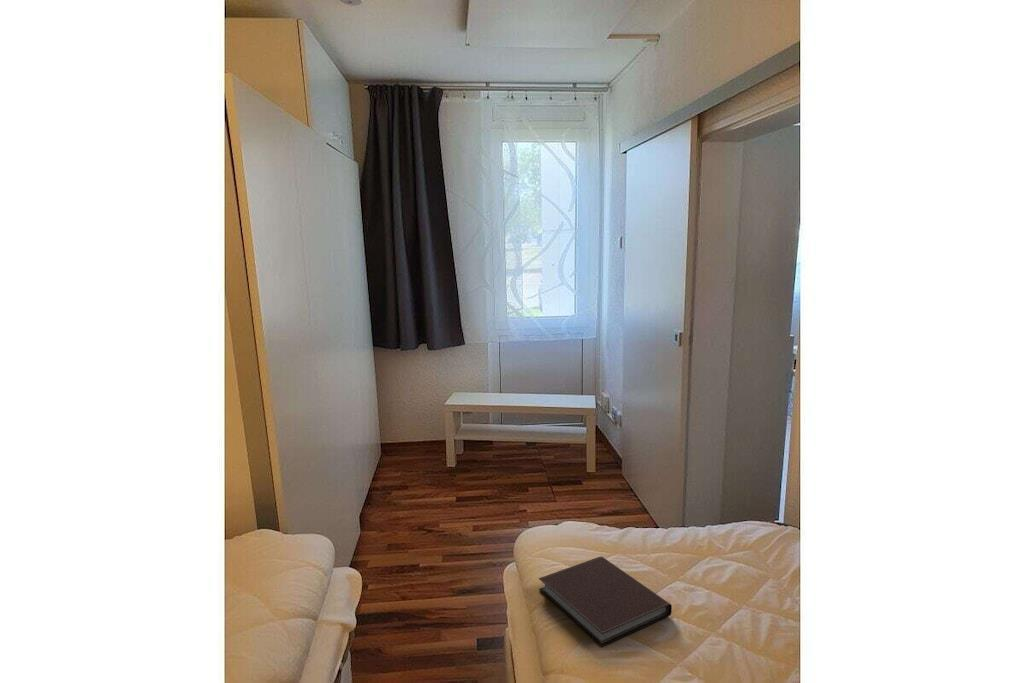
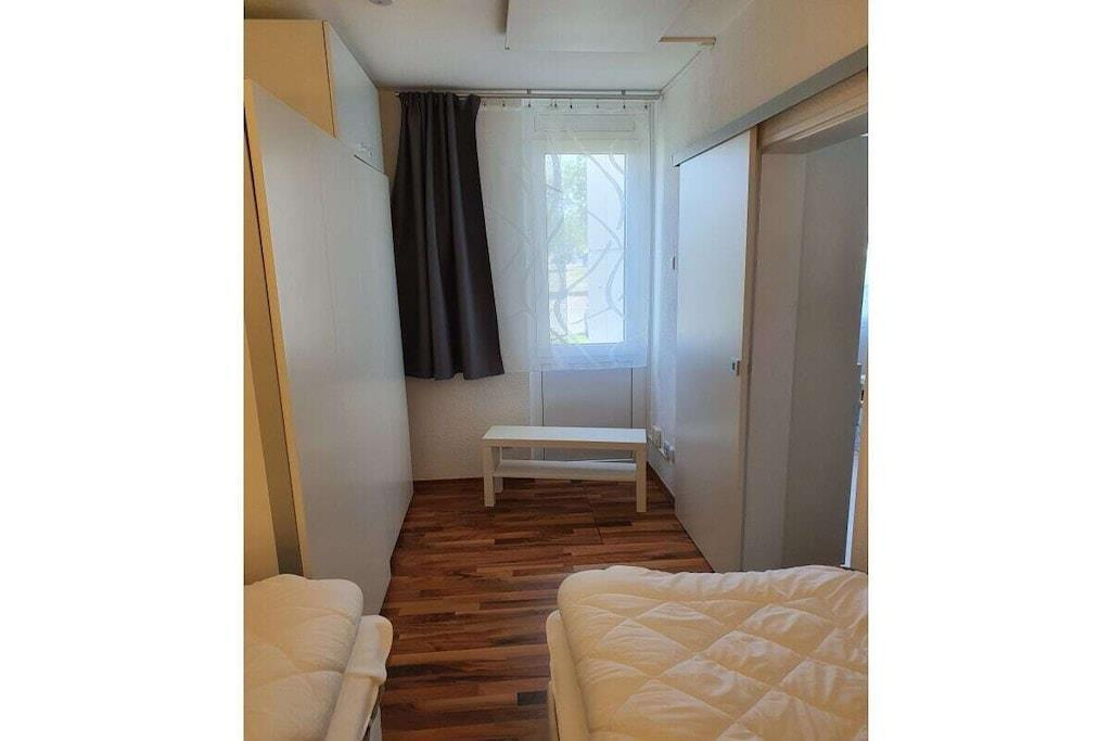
- notebook [538,555,673,648]
